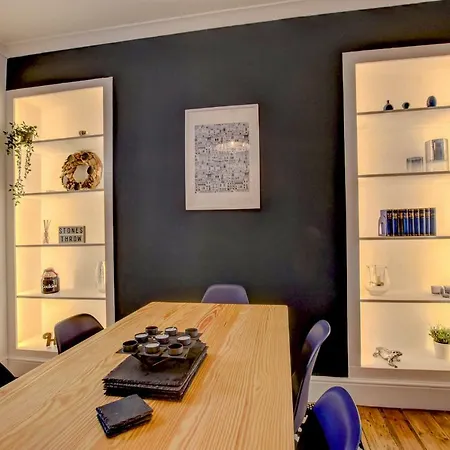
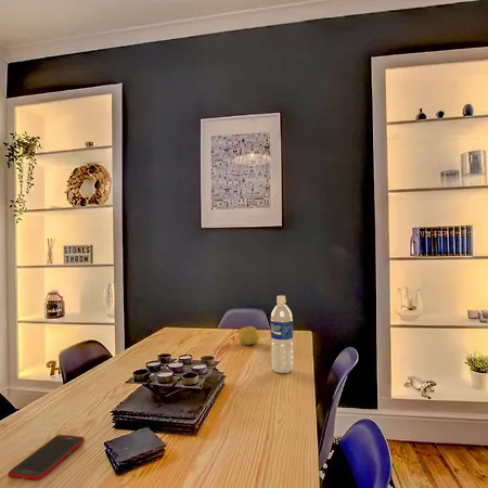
+ cell phone [8,434,86,481]
+ fruit [237,325,260,346]
+ water bottle [270,295,294,374]
